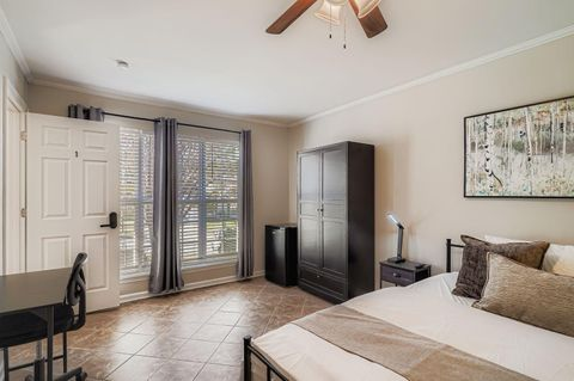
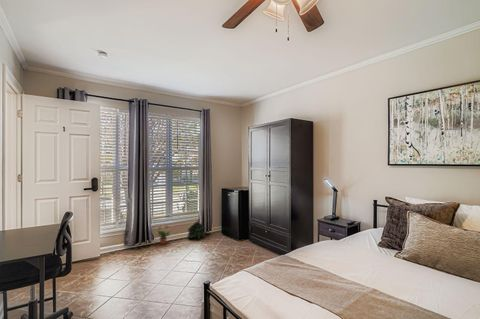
+ potted plant [186,221,206,241]
+ potted plant [154,224,172,245]
